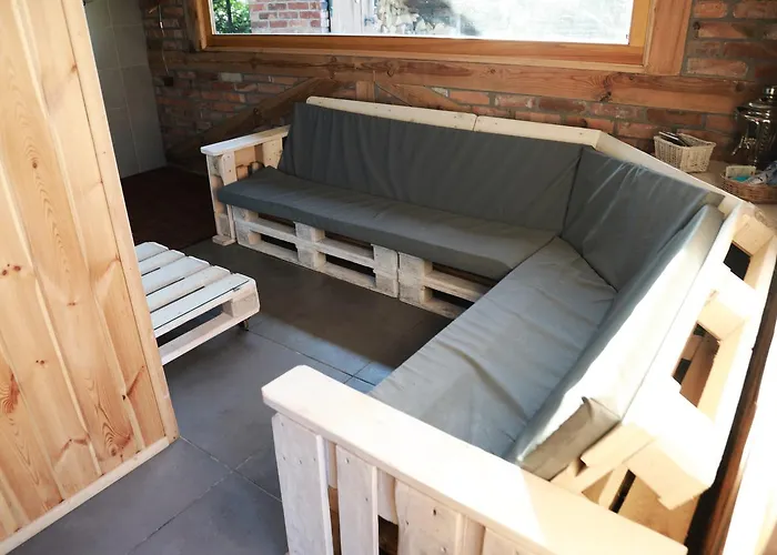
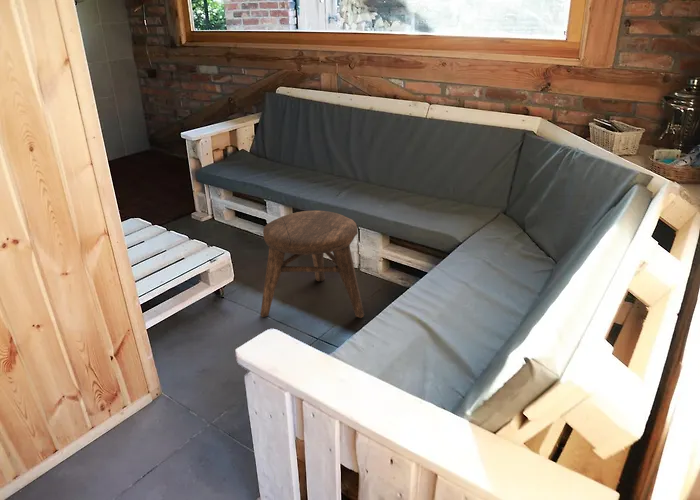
+ stool [259,209,365,319]
